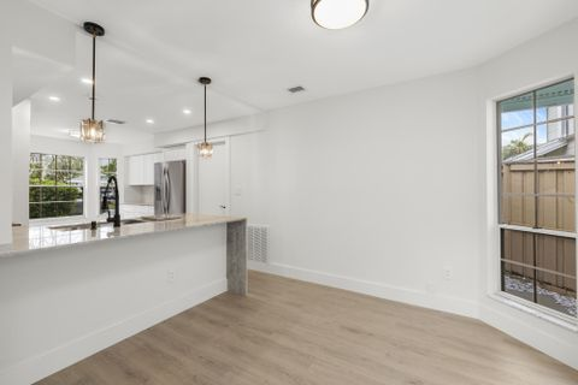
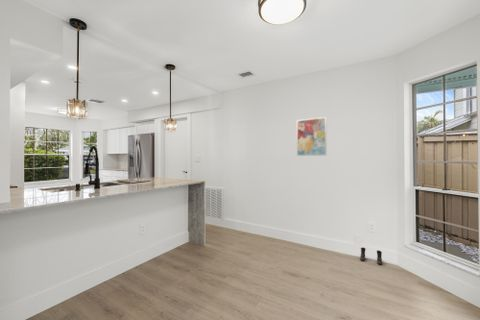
+ wall art [296,116,327,157]
+ boots [359,247,383,265]
